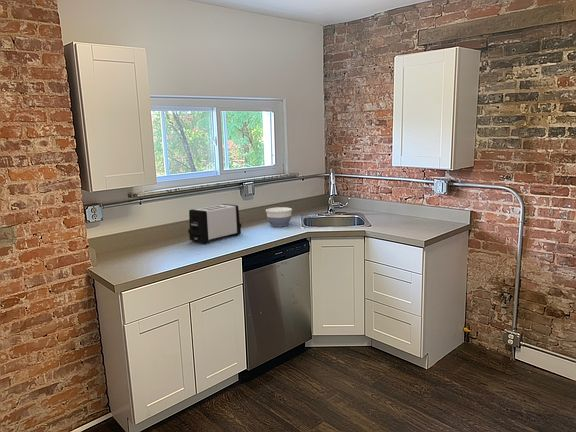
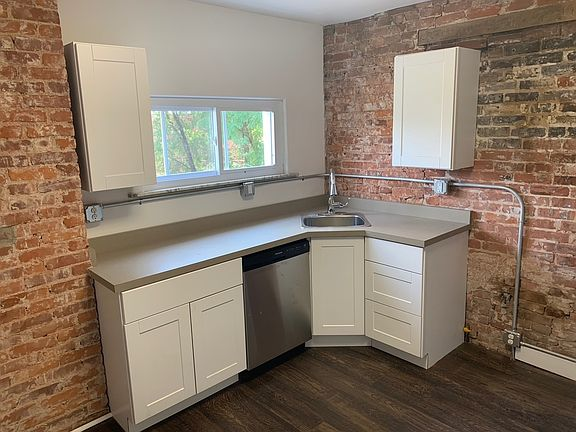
- toaster [187,203,242,245]
- bowl [265,206,293,228]
